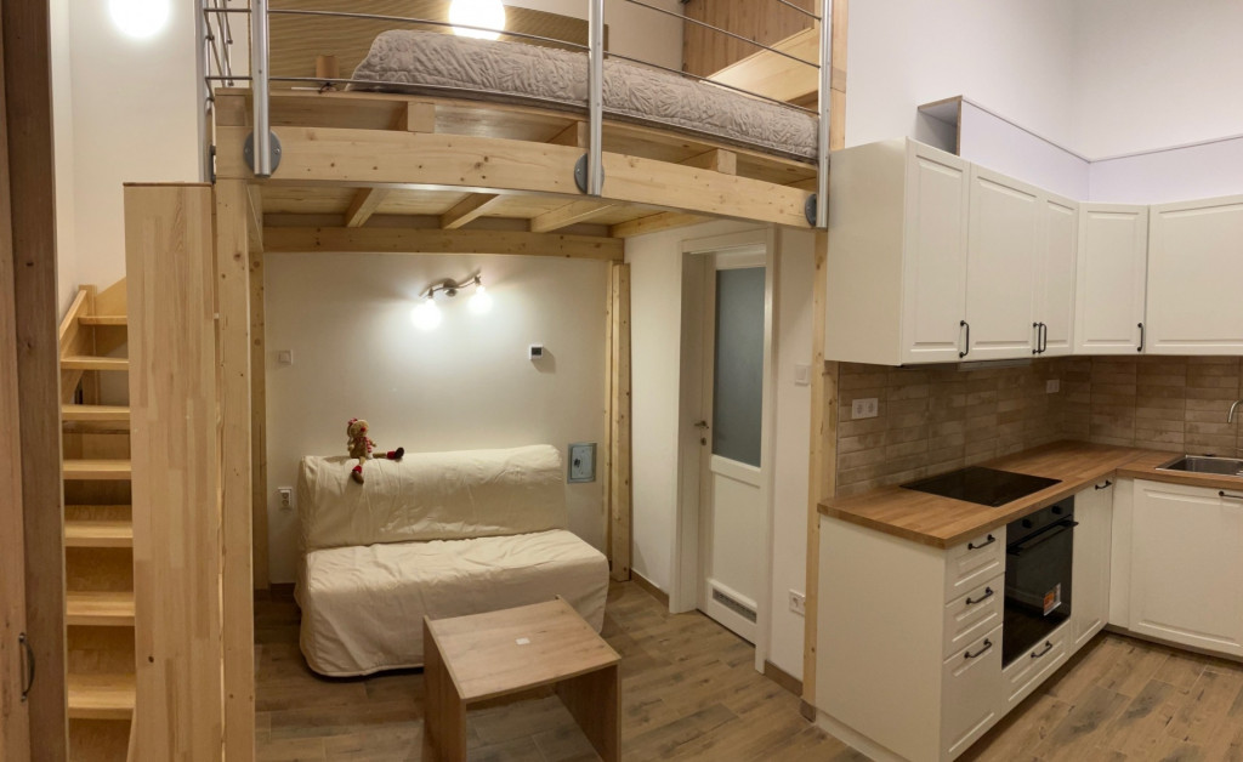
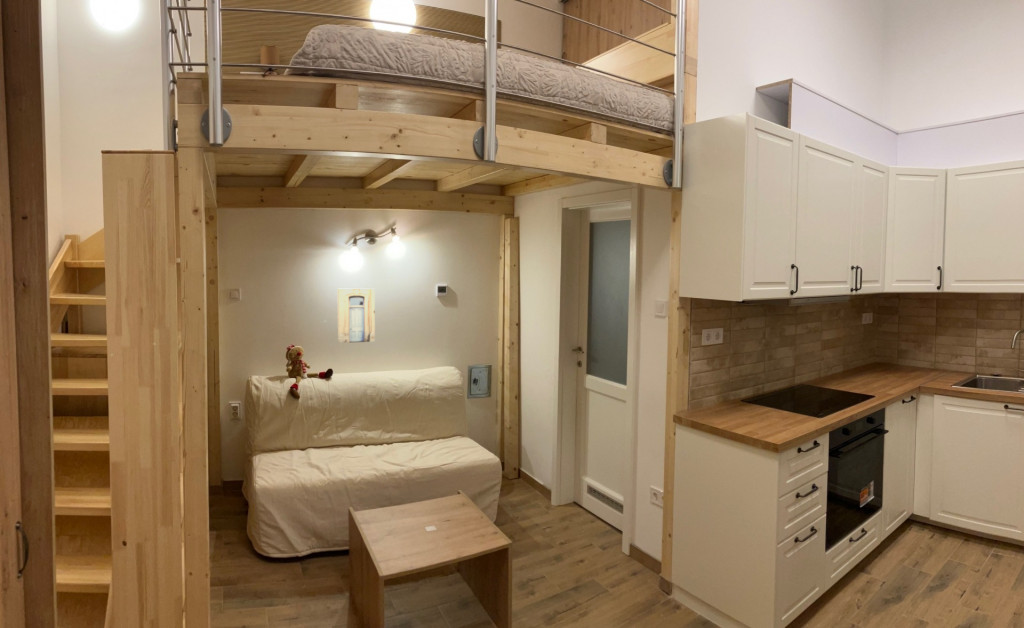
+ wall art [337,288,376,344]
